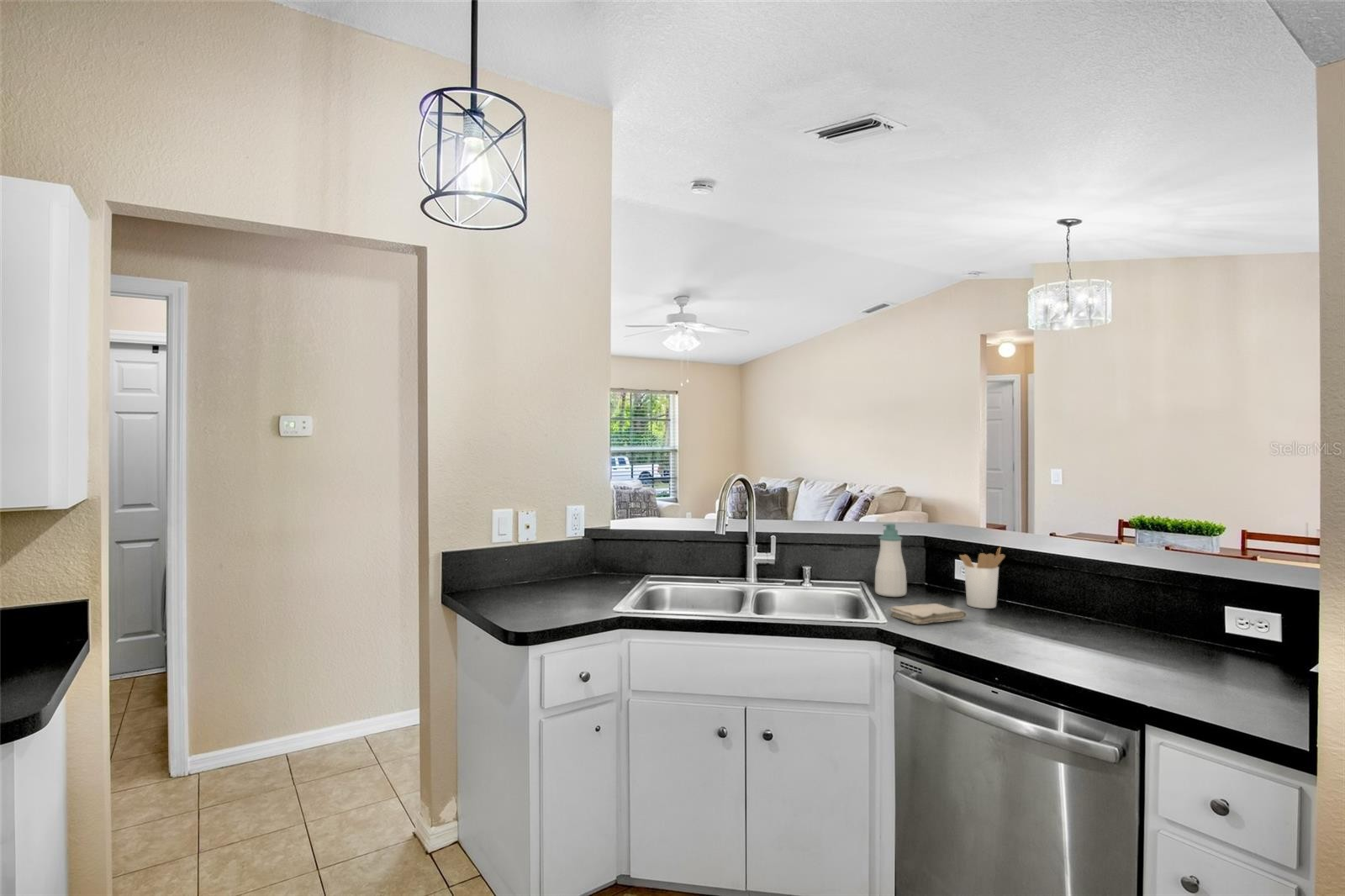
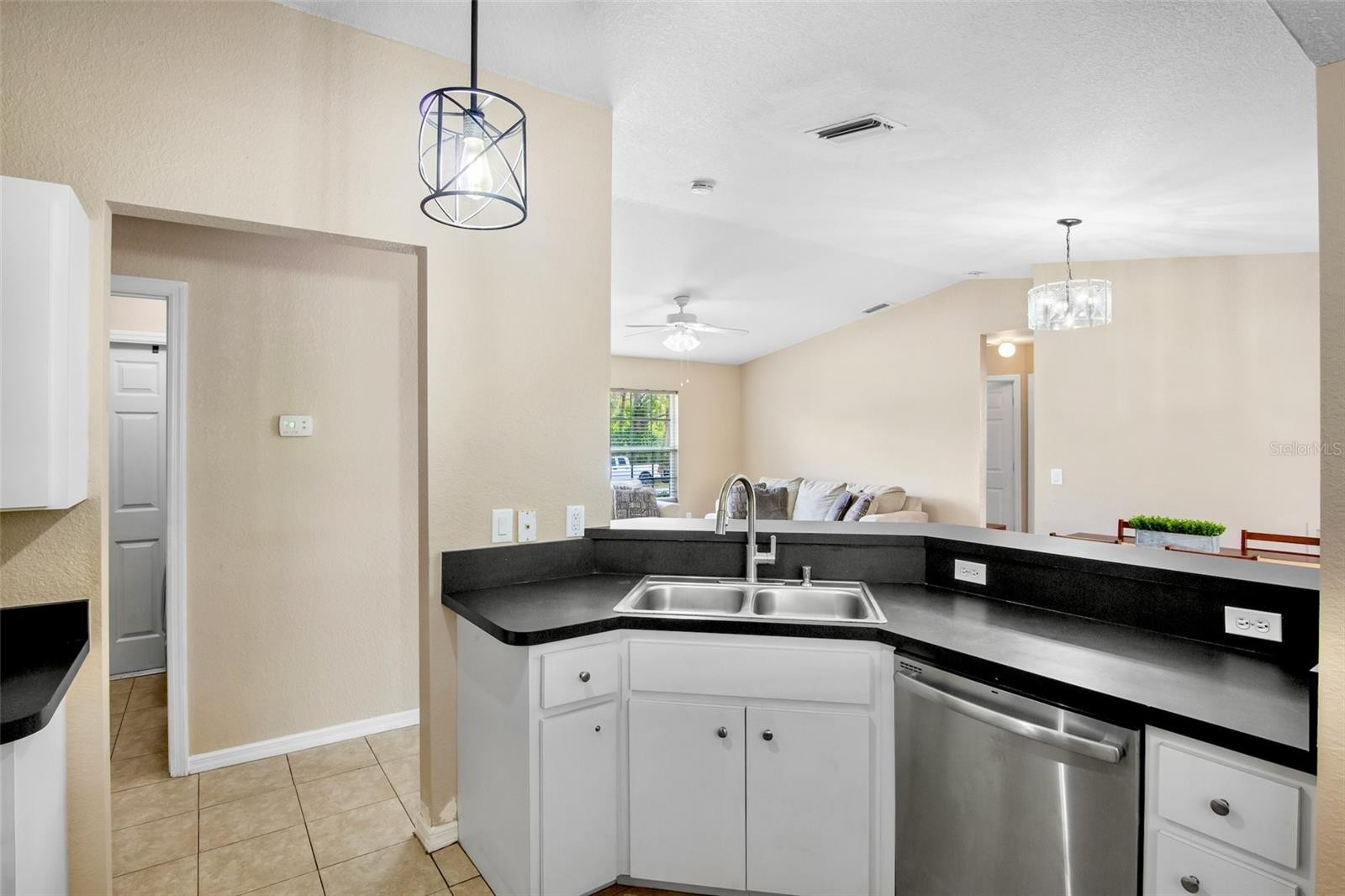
- utensil holder [958,546,1006,609]
- soap bottle [874,523,907,598]
- washcloth [889,603,968,625]
